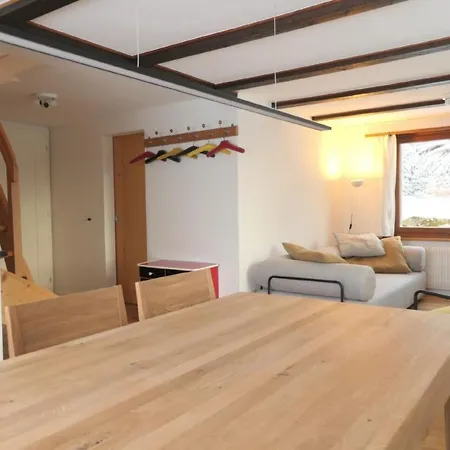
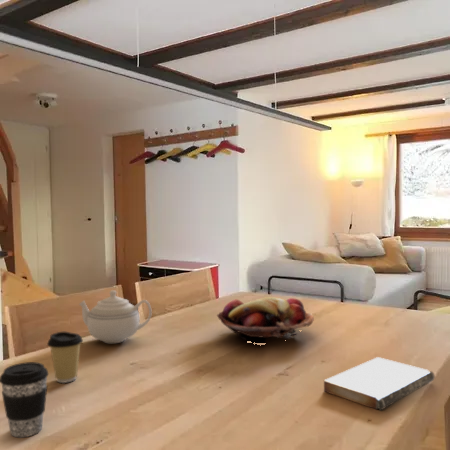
+ coffee cup [0,361,49,438]
+ book [323,356,436,412]
+ teapot [78,289,153,344]
+ fruit basket [216,296,315,341]
+ coffee cup [46,331,84,384]
